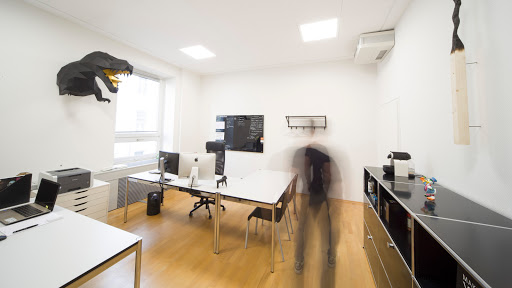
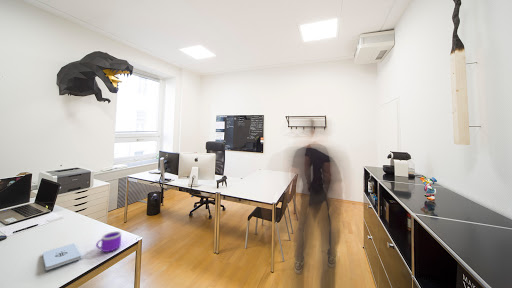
+ notepad [42,242,82,271]
+ mug [95,230,122,253]
